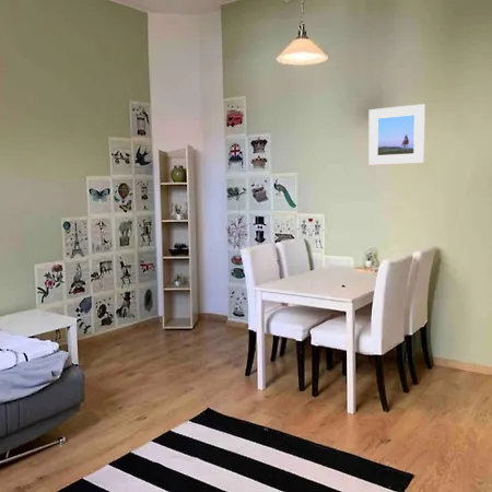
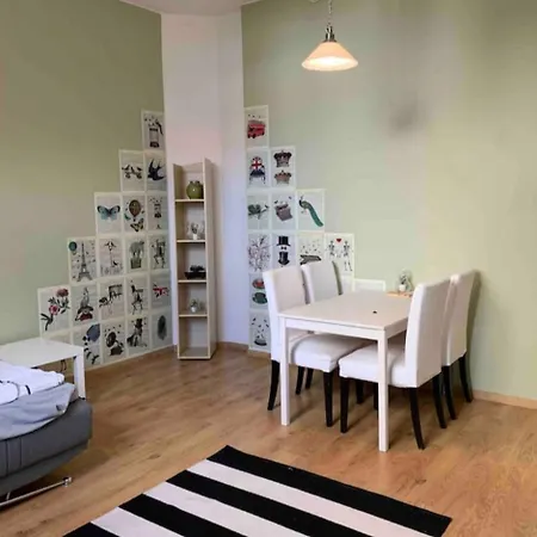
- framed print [367,103,426,166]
